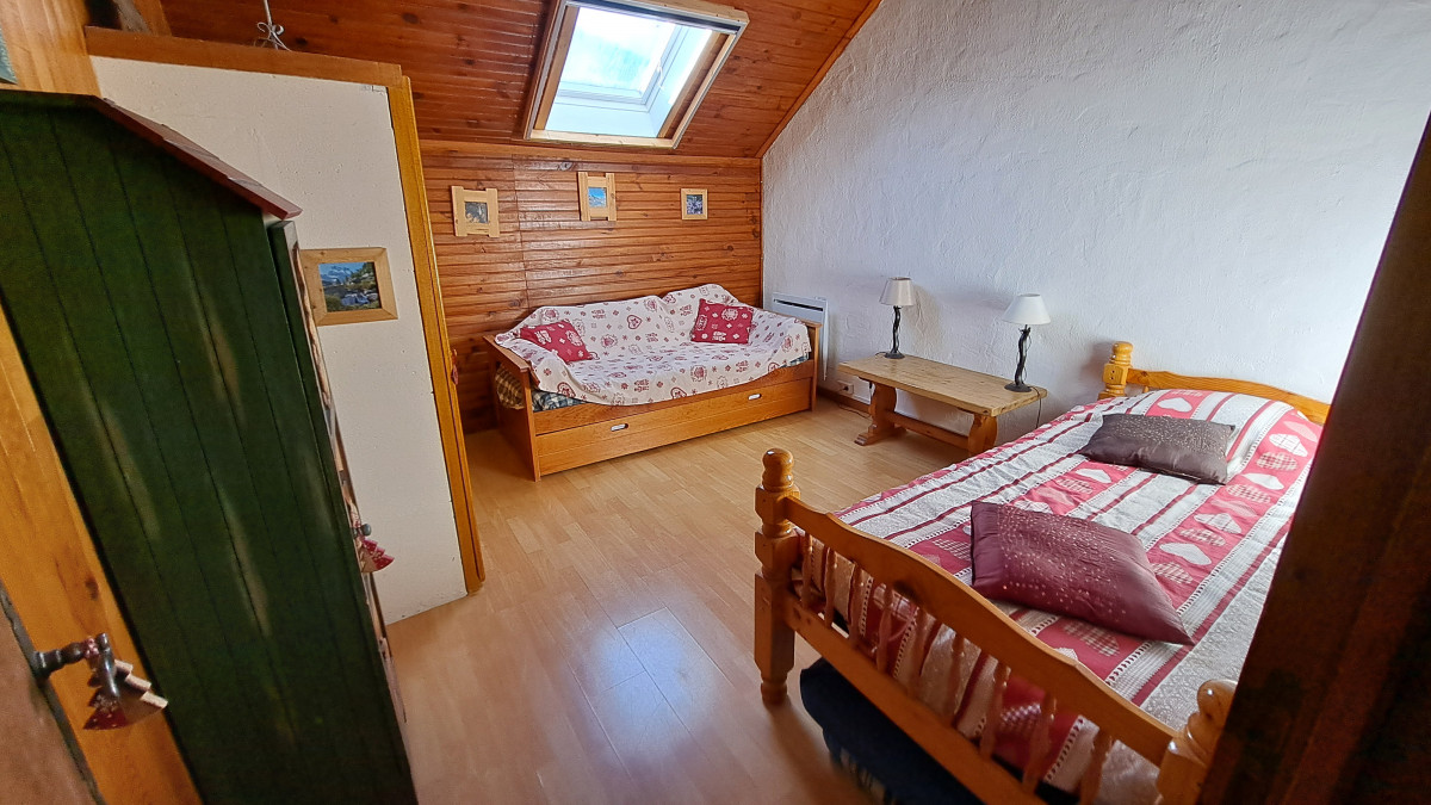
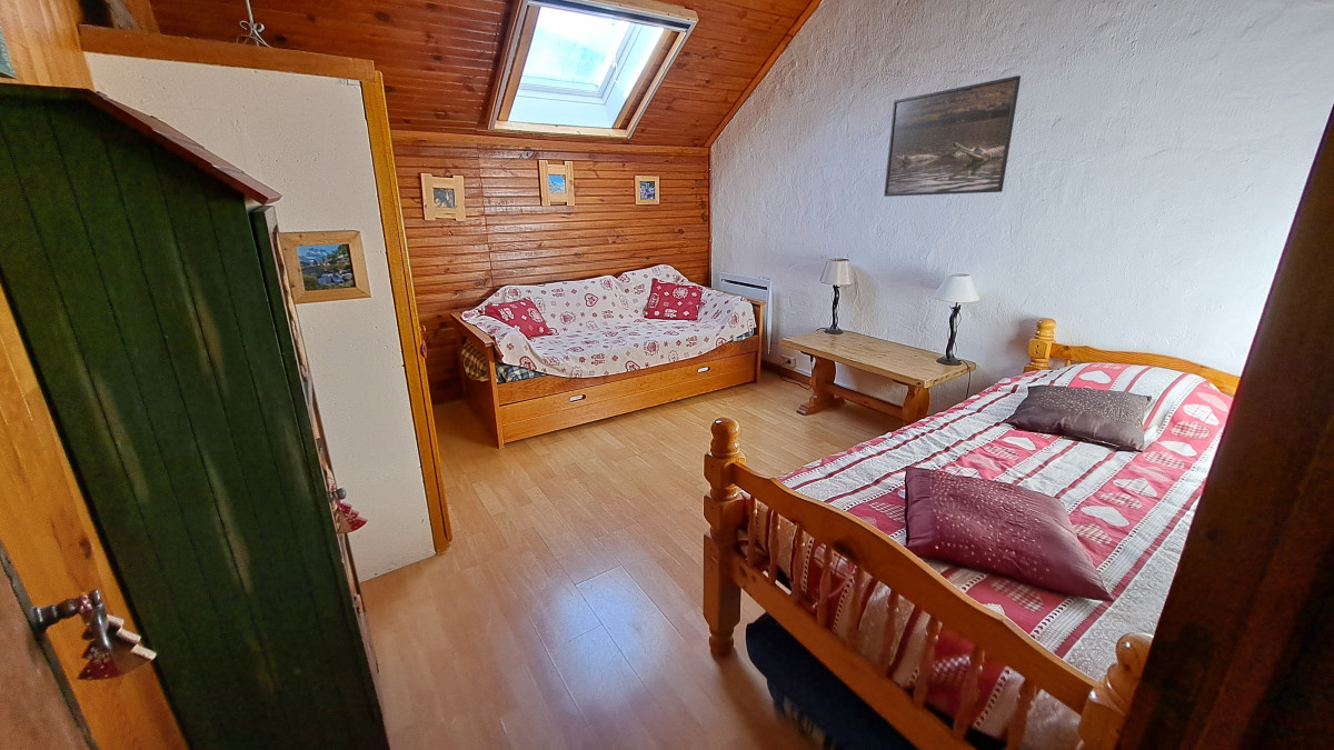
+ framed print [883,74,1022,198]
